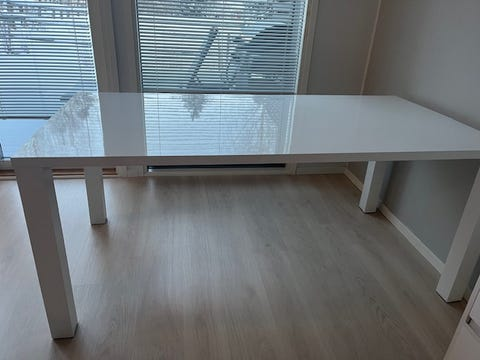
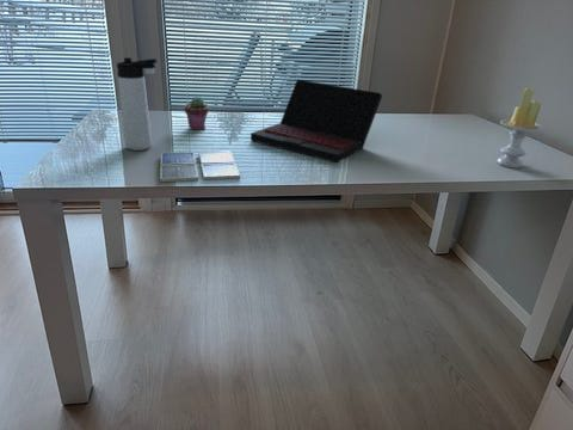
+ potted succulent [184,96,210,131]
+ thermos bottle [116,56,159,152]
+ laptop [249,79,383,164]
+ drink coaster [159,149,241,183]
+ candle [495,87,544,170]
